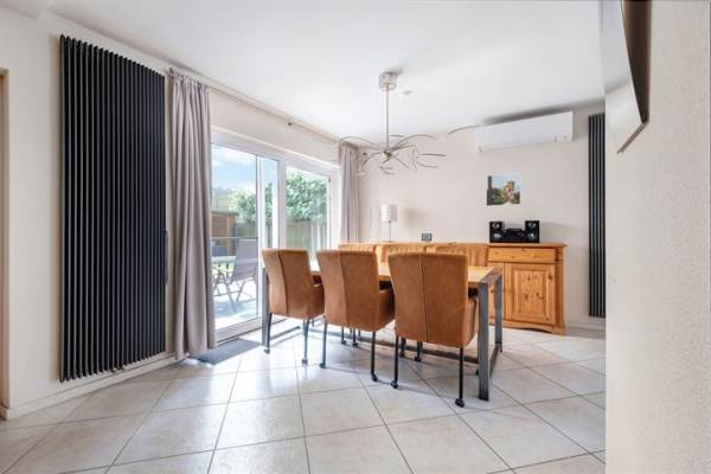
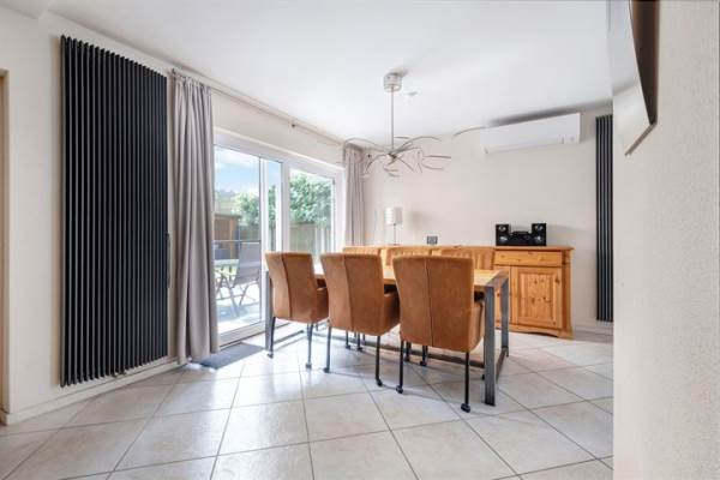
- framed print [485,172,521,207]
